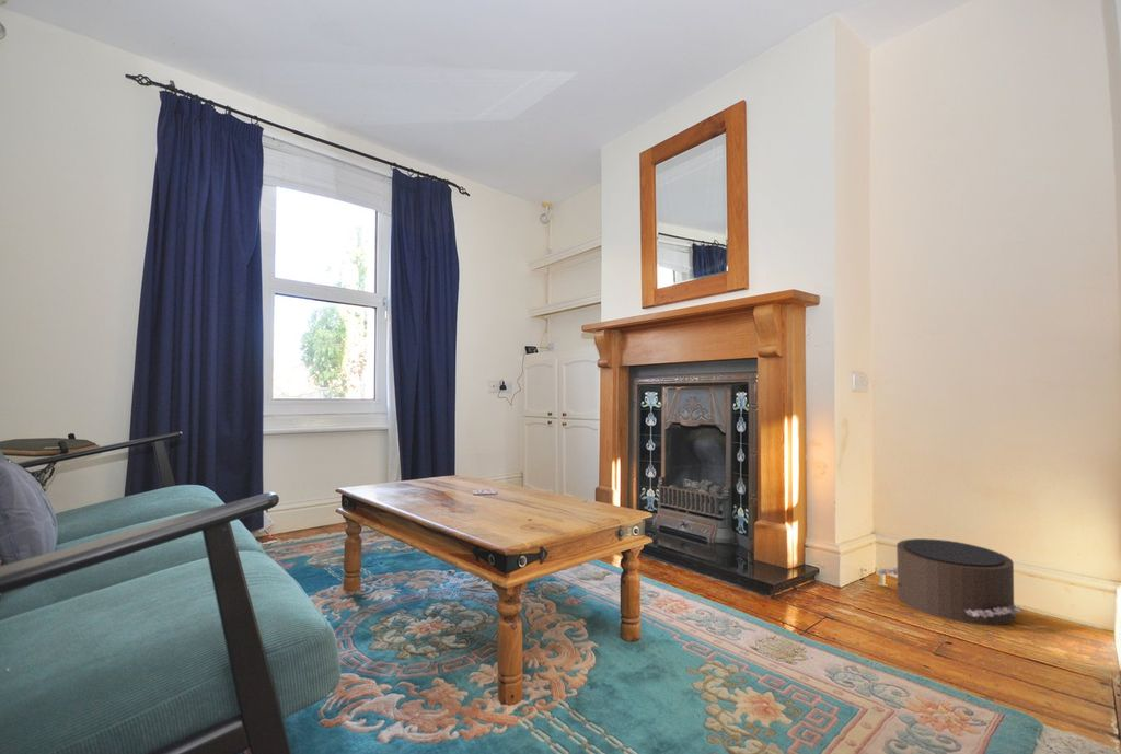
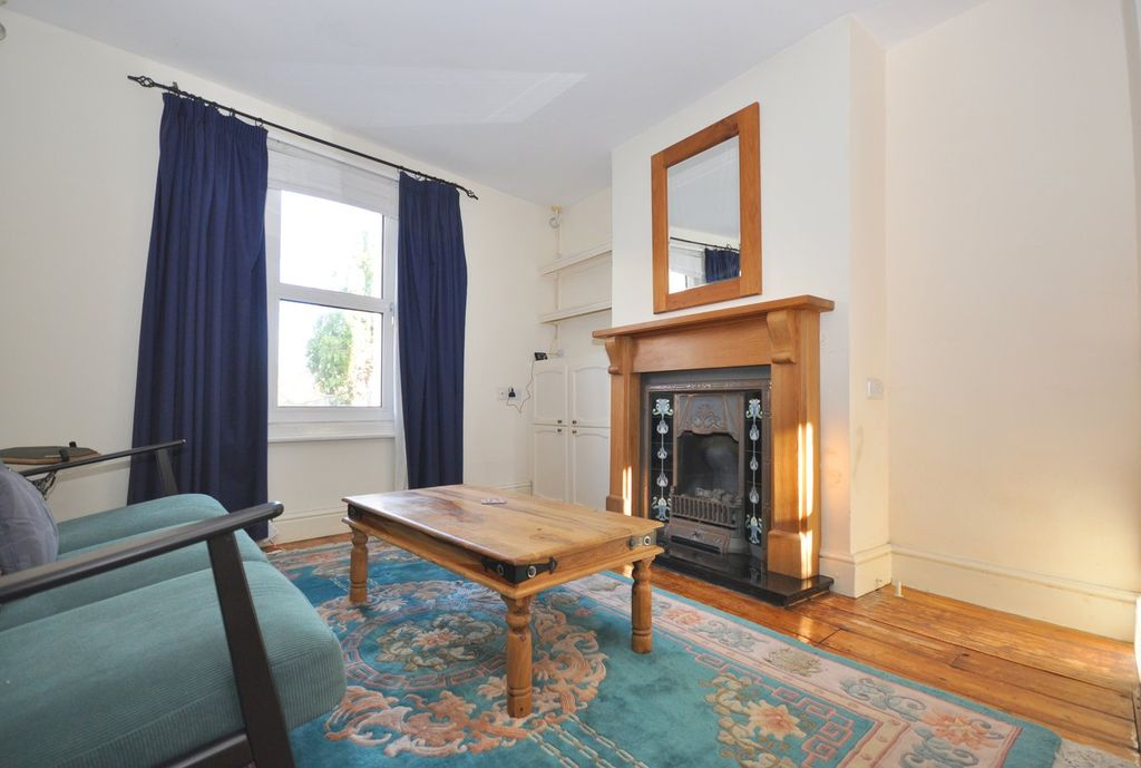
- pouf [876,537,1027,626]
